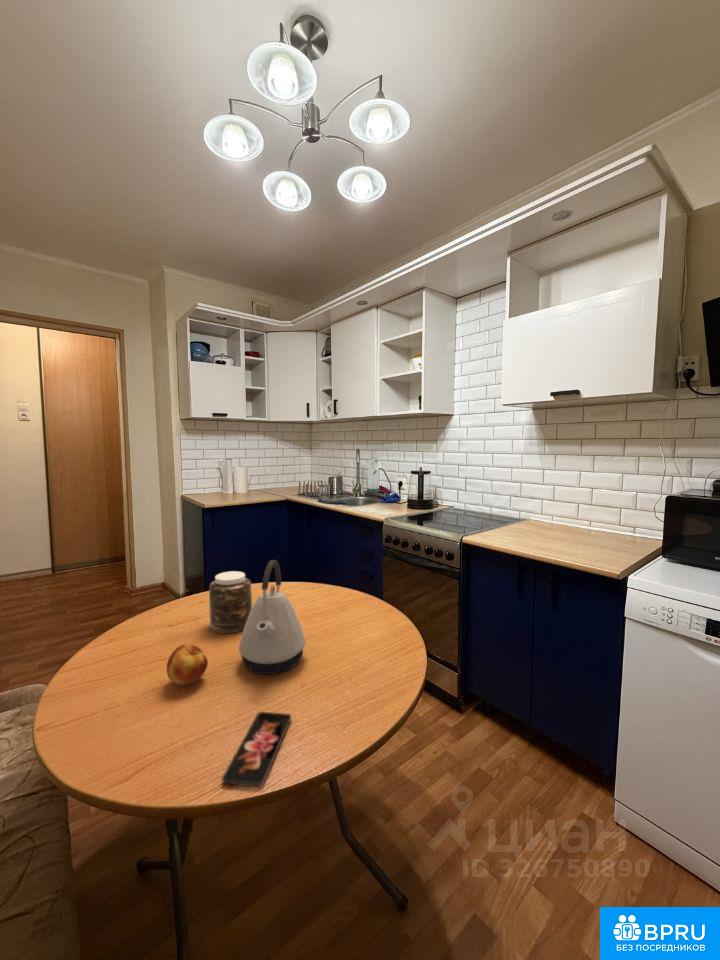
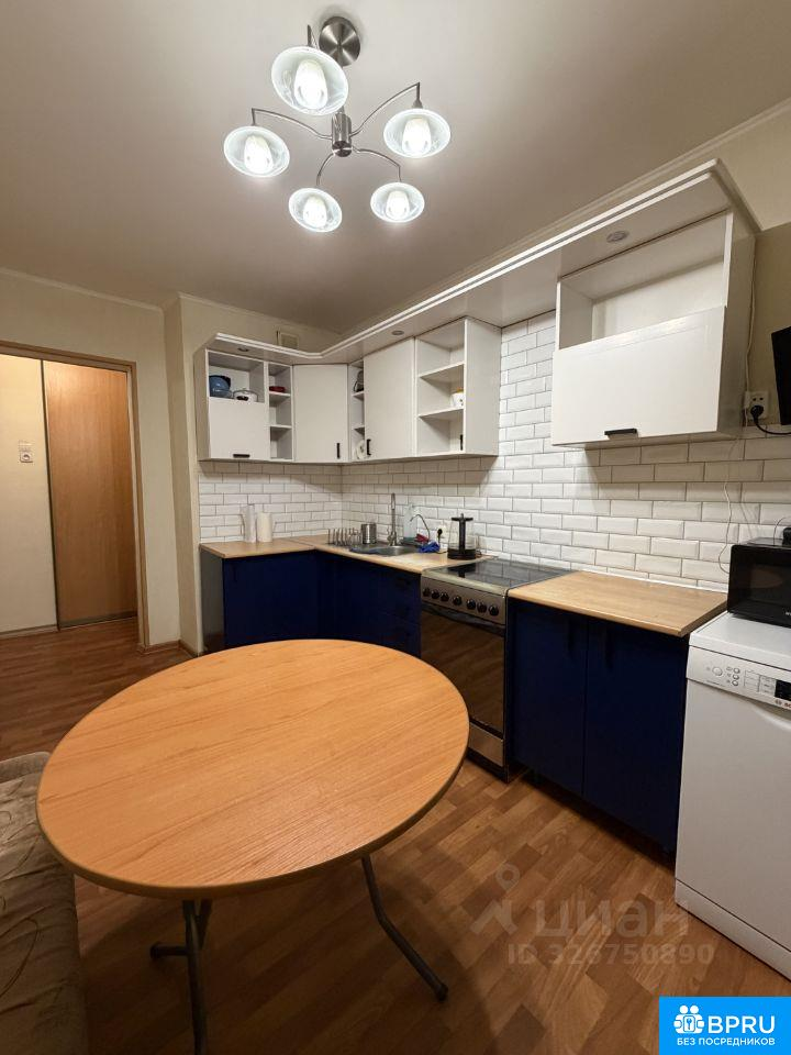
- kettle [238,559,306,675]
- jar [208,570,253,634]
- smartphone [221,711,292,788]
- fruit [166,643,209,686]
